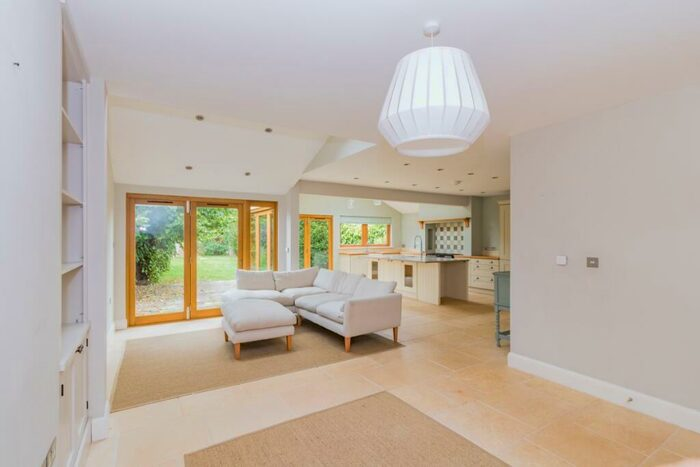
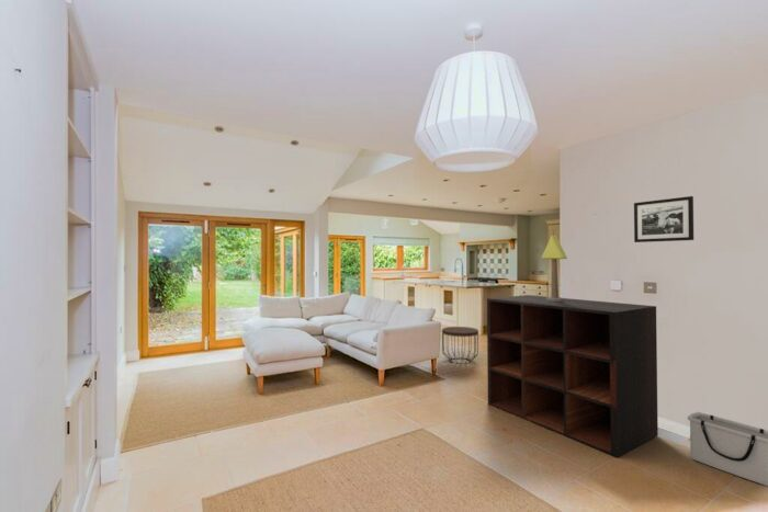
+ side table [441,326,479,365]
+ storage bin [687,411,768,487]
+ table lamp [541,234,568,301]
+ shelving unit [486,294,659,458]
+ picture frame [633,195,694,243]
